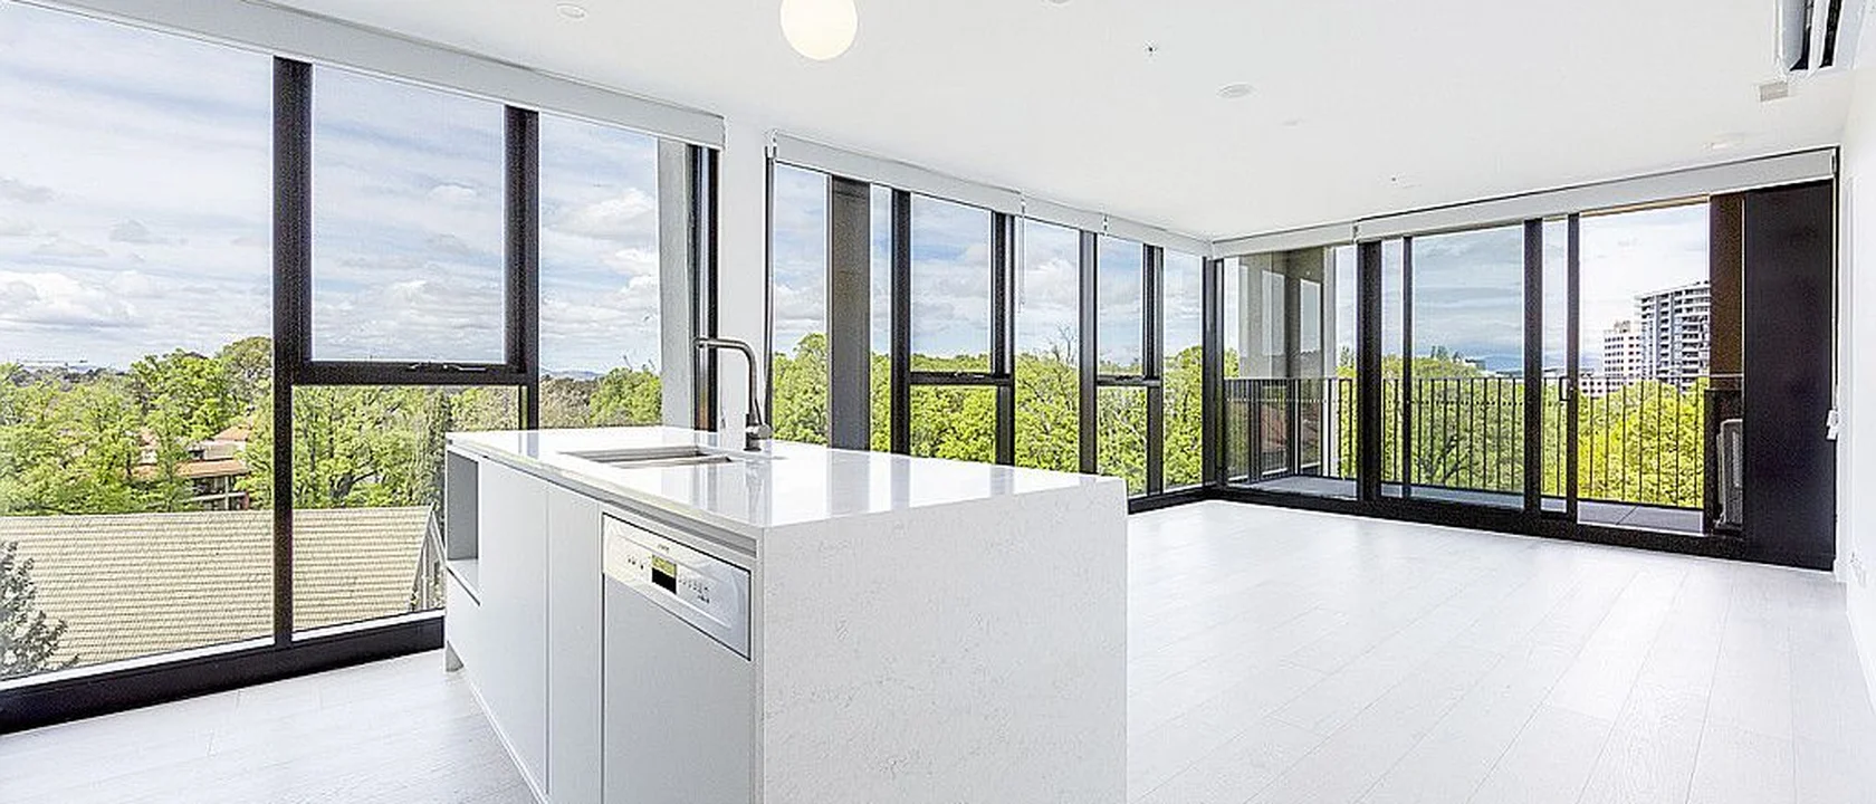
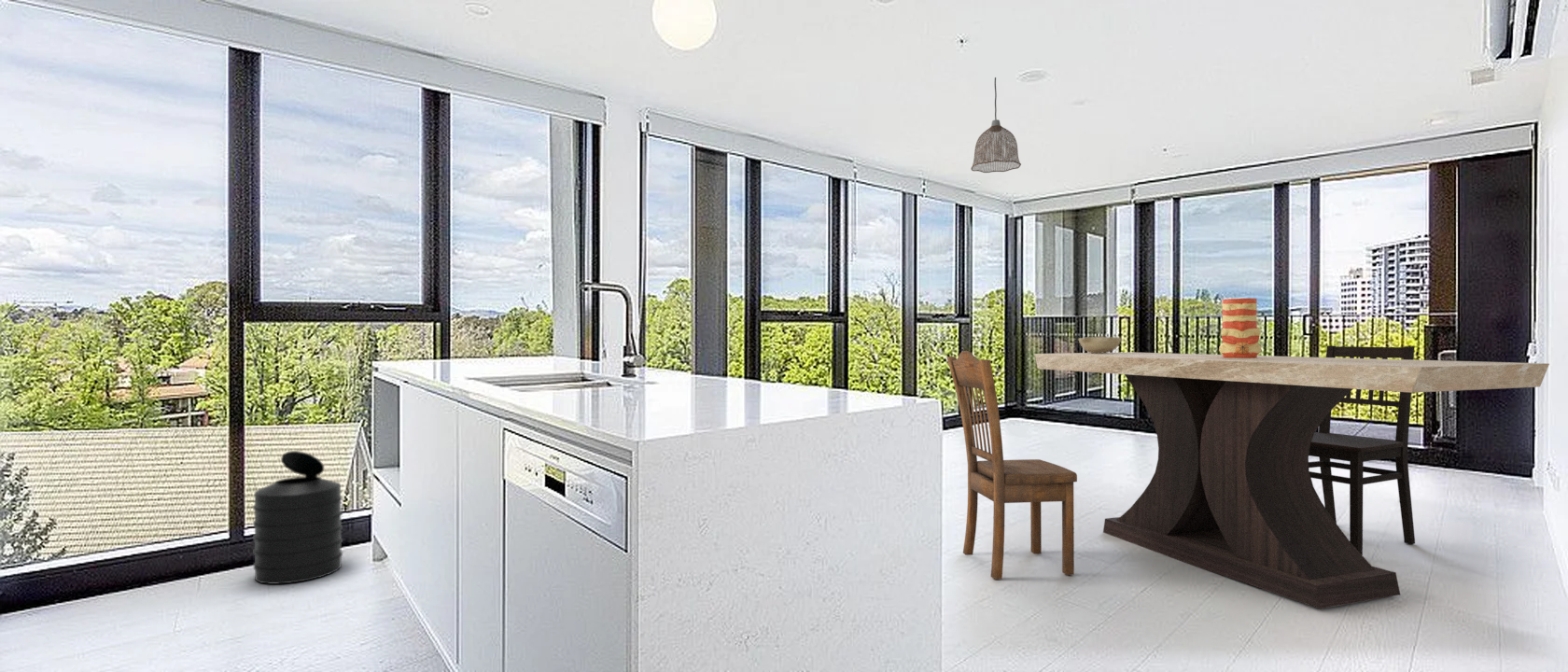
+ trash can [252,450,343,585]
+ vase [1218,297,1262,357]
+ decorative bowl [1077,336,1123,354]
+ pendant lamp [970,77,1022,174]
+ dining chair [945,350,1078,581]
+ dining chair [1309,344,1416,556]
+ table [1034,351,1550,609]
